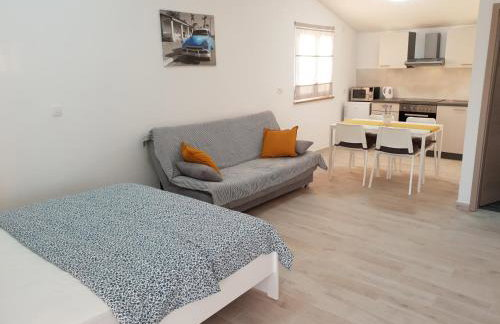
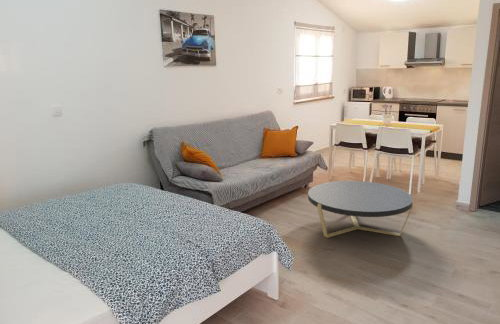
+ coffee table [307,180,414,239]
